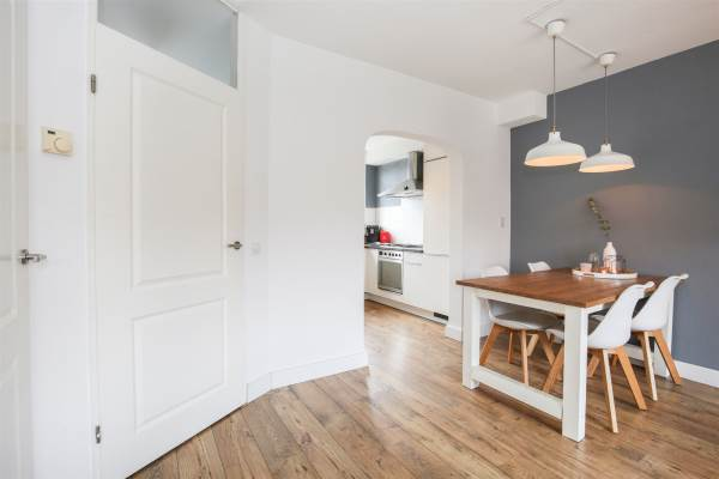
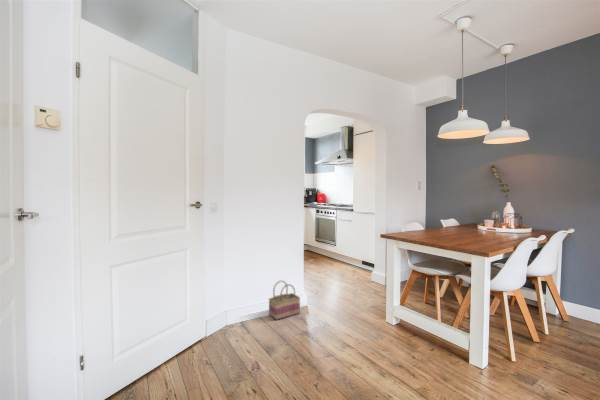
+ basket [268,280,301,321]
